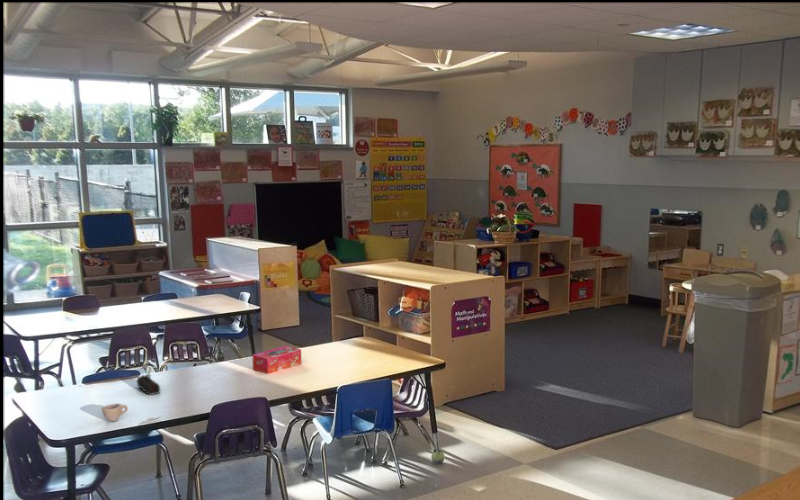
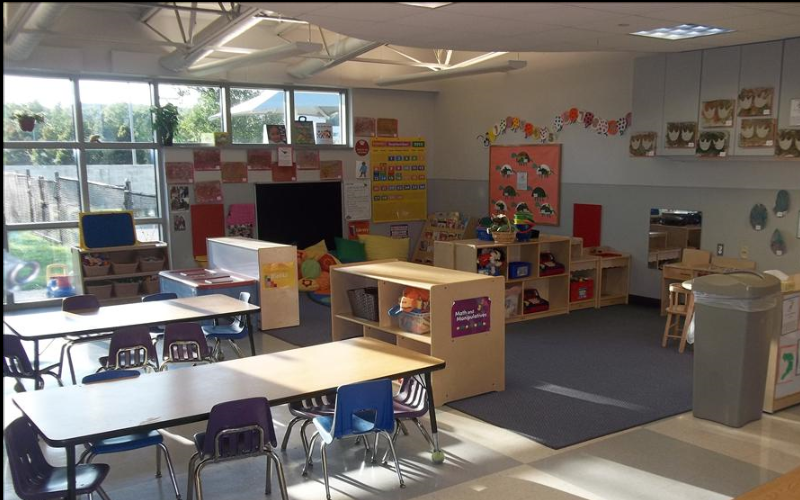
- pencil case [136,373,161,396]
- tissue box [252,345,302,375]
- cup [101,403,129,422]
